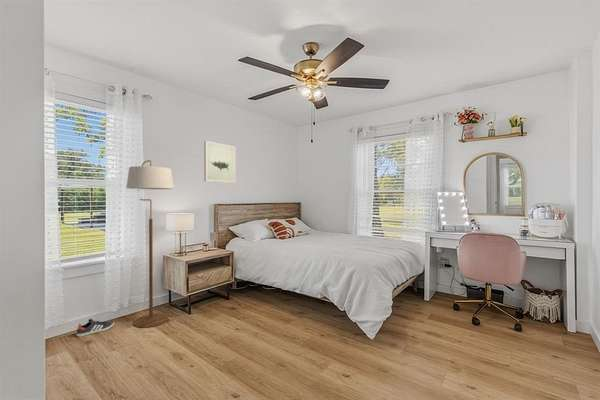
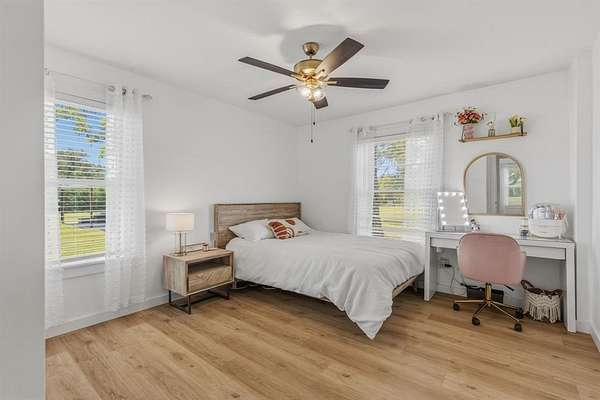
- floor lamp [125,159,175,329]
- sneaker [76,318,115,338]
- wall art [203,140,237,184]
